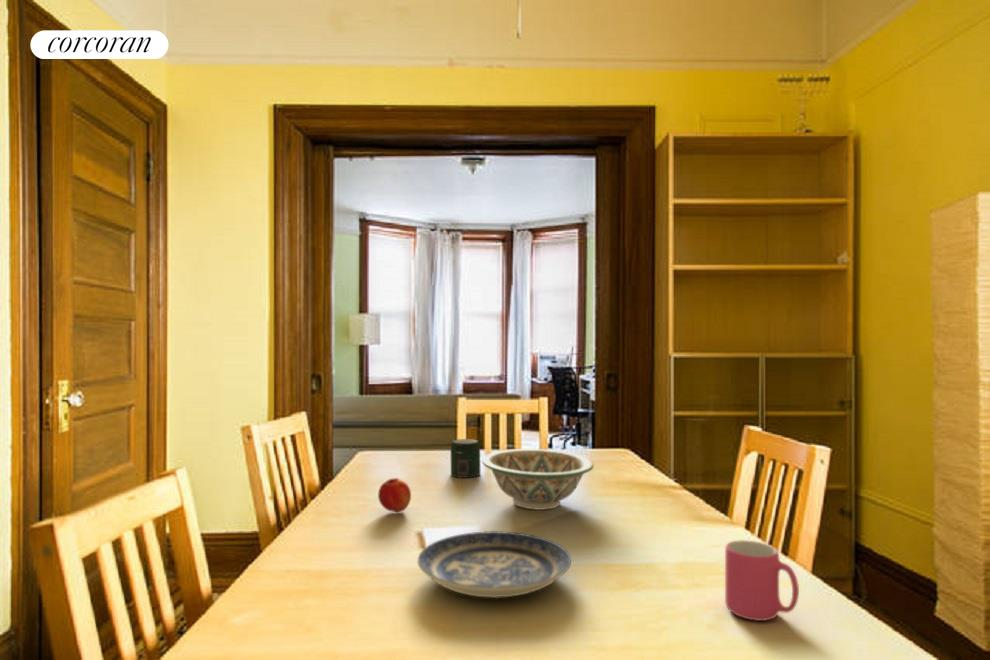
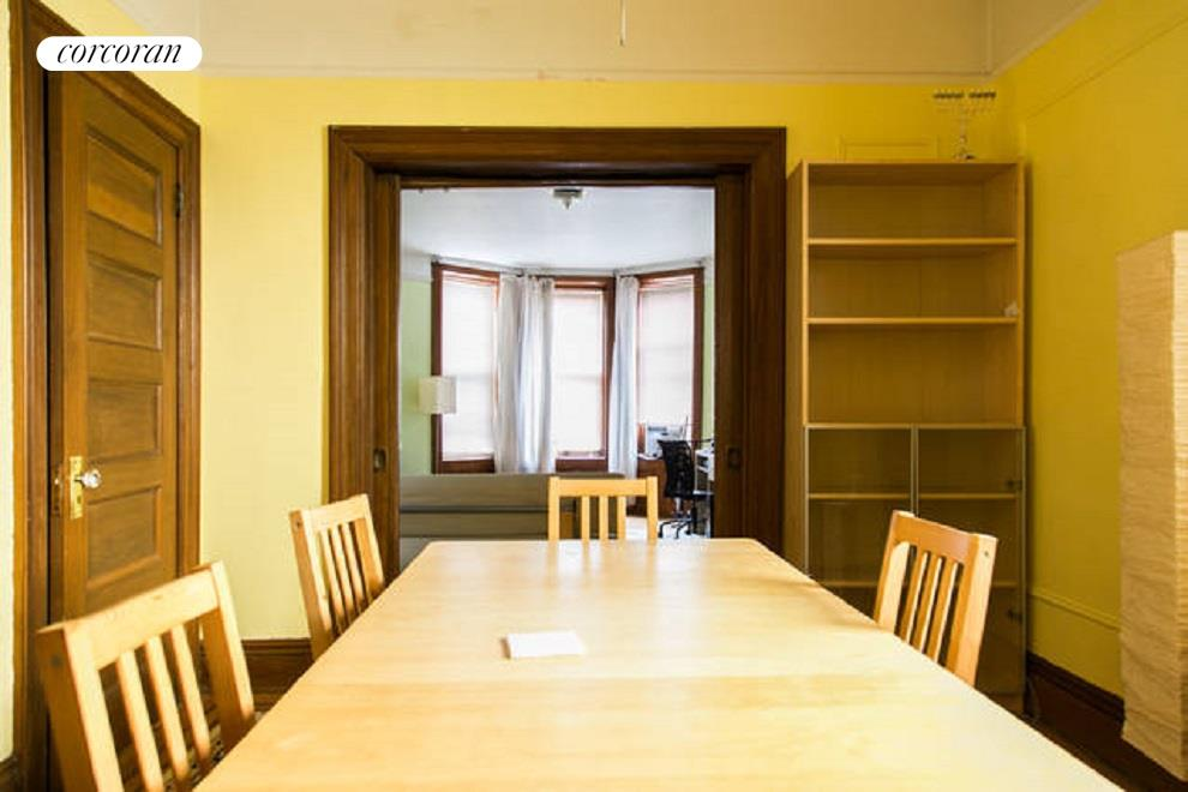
- plate [417,530,572,599]
- decorative bowl [481,448,595,511]
- peach [377,477,412,513]
- mug [724,539,800,622]
- jar [449,438,481,479]
